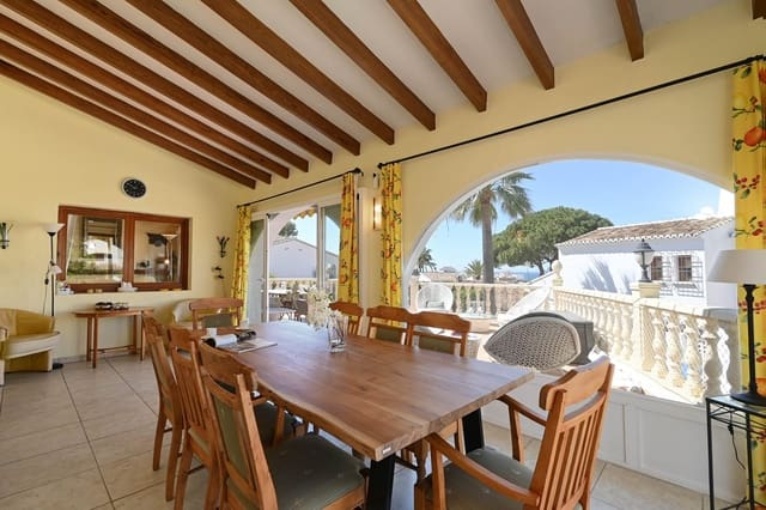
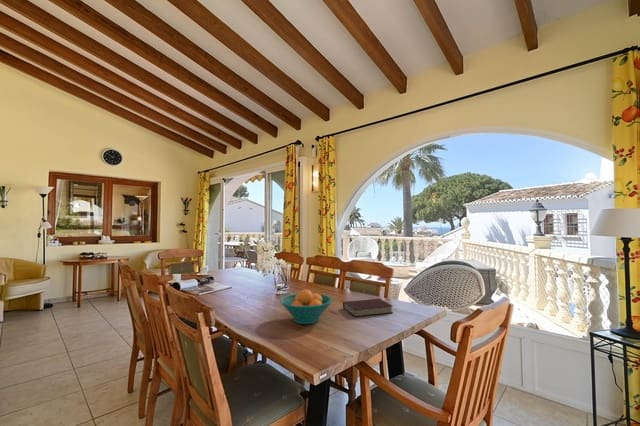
+ book [342,298,394,318]
+ fruit bowl [279,288,334,325]
